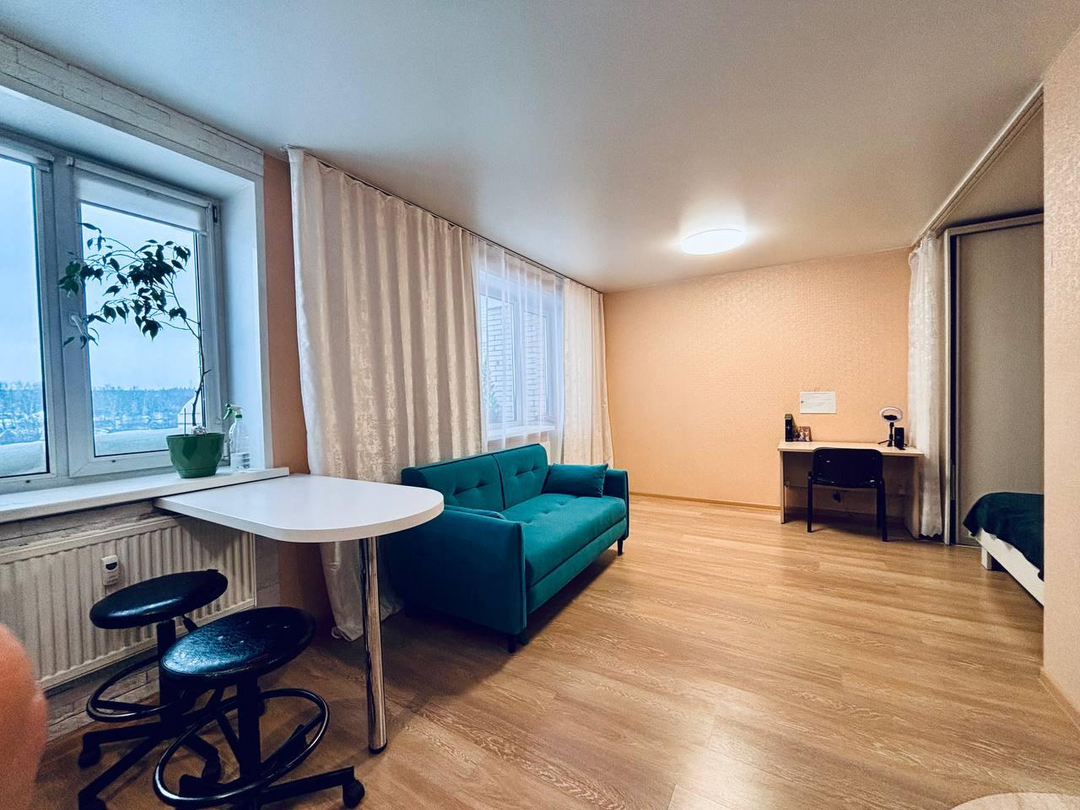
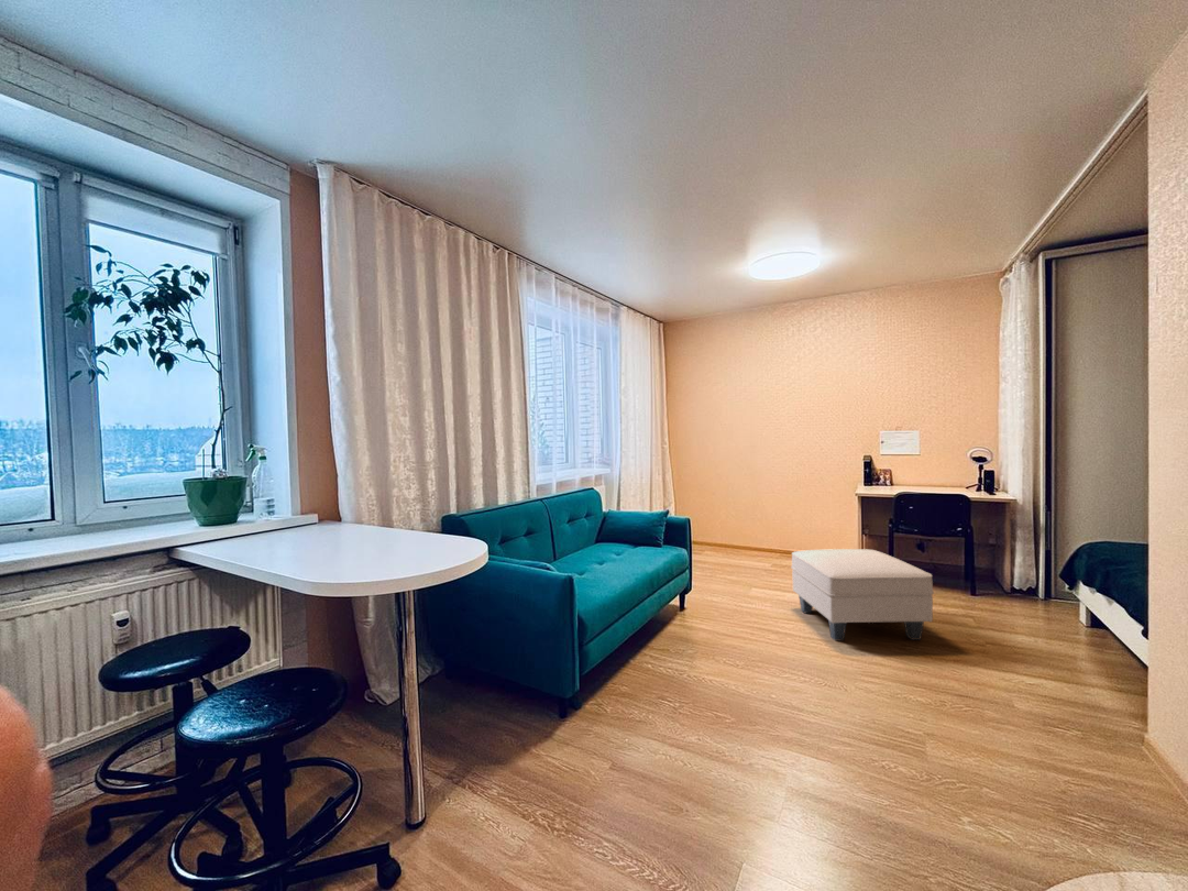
+ ottoman [790,548,935,642]
